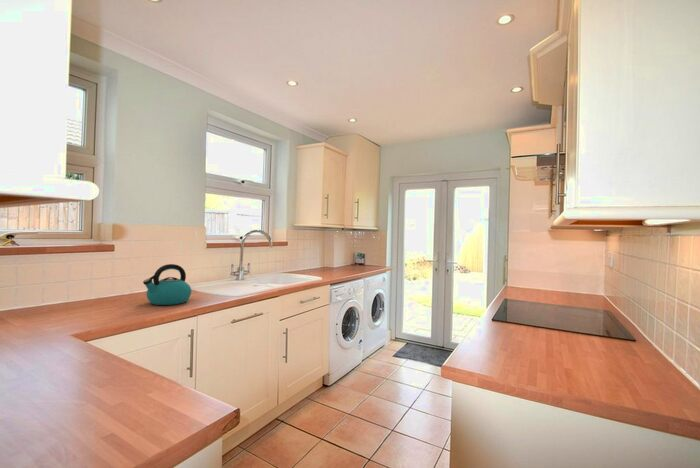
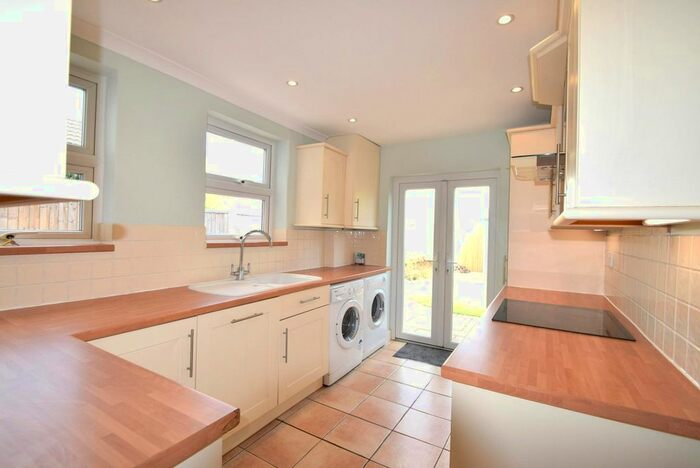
- kettle [142,263,192,306]
